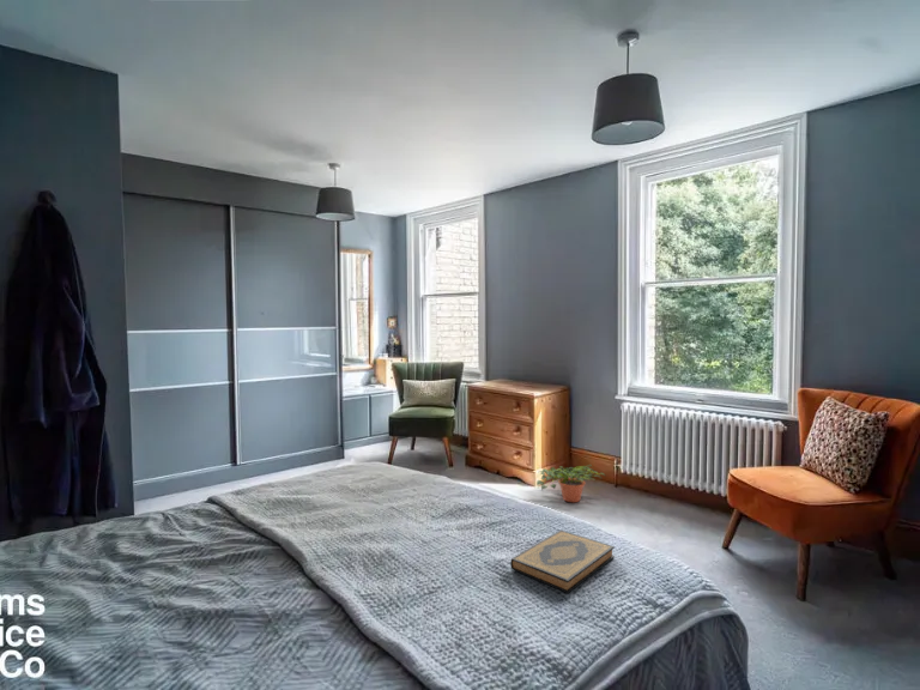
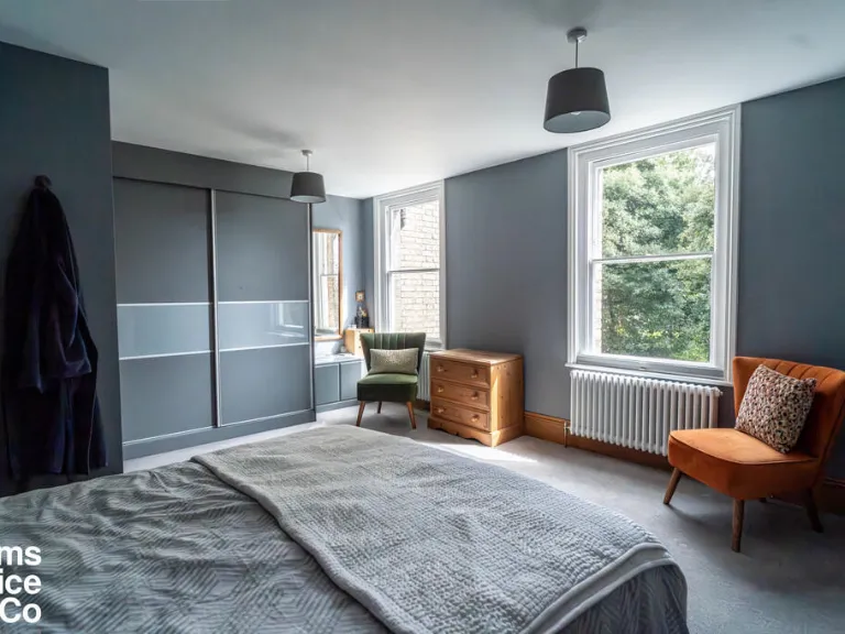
- potted plant [535,464,607,504]
- hardback book [509,529,616,594]
